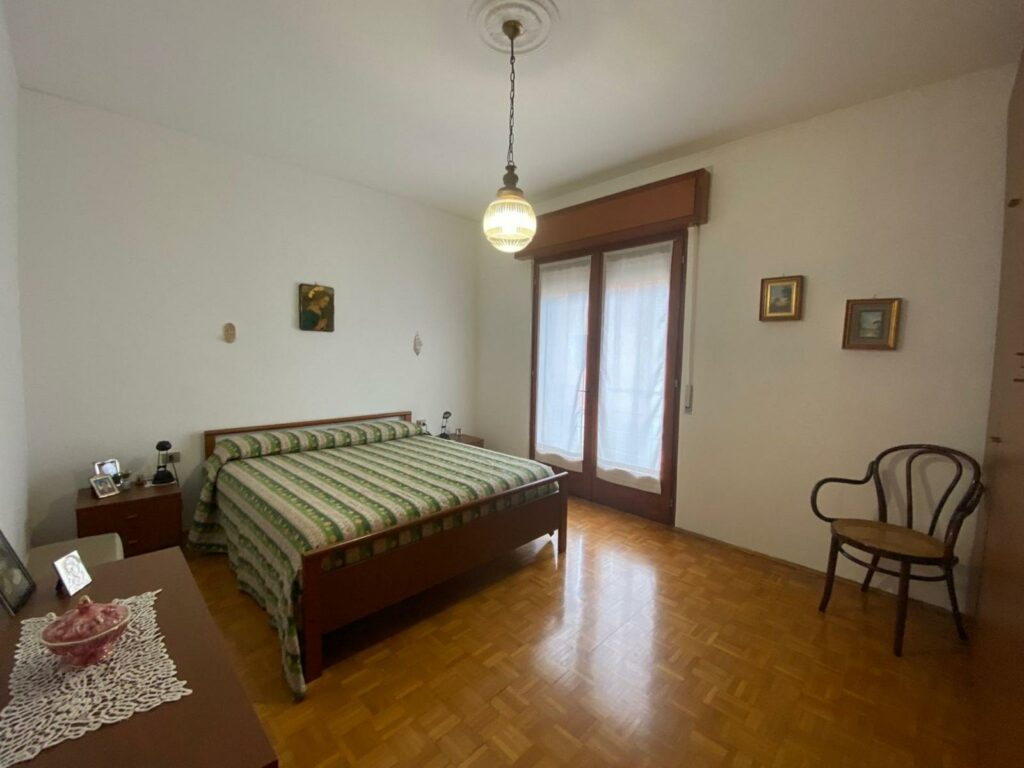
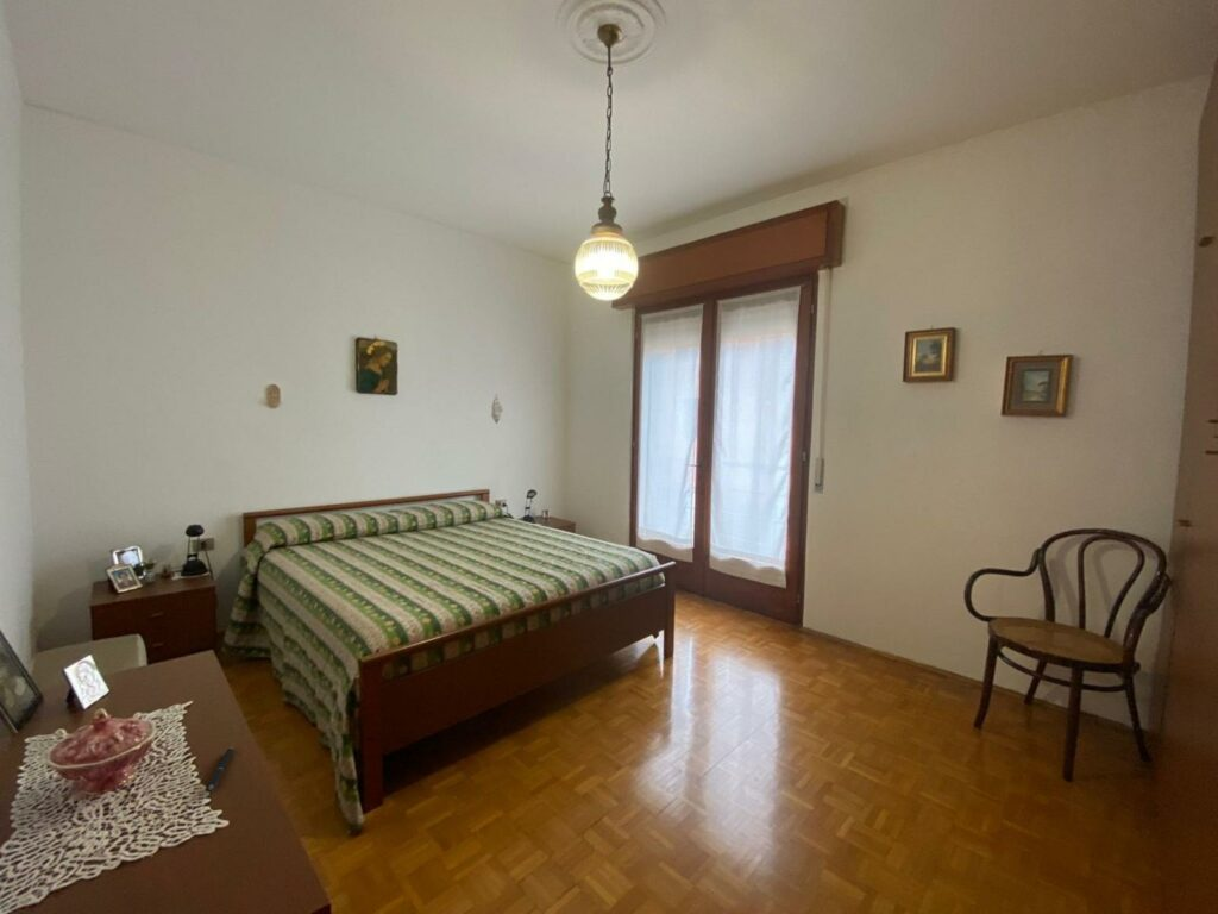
+ pen [206,746,234,791]
